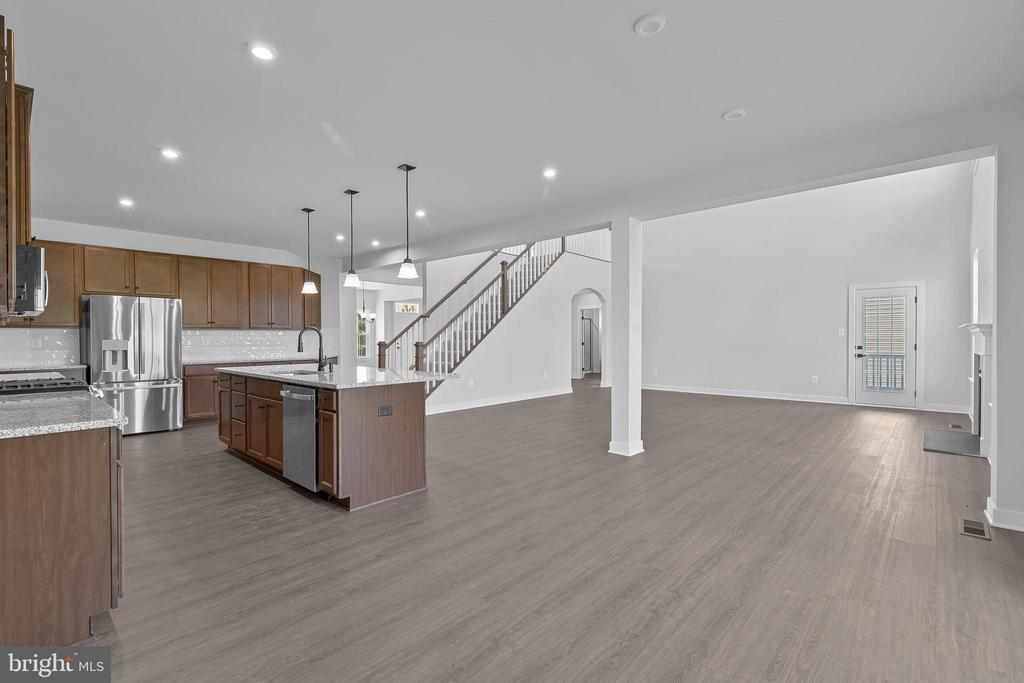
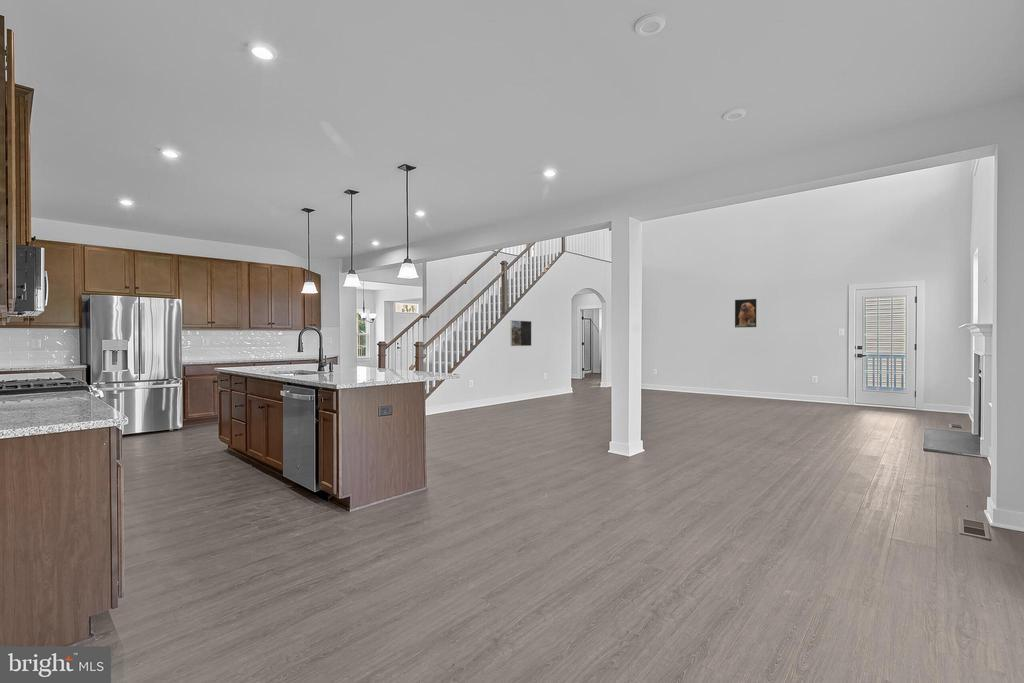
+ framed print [509,319,532,347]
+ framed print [734,298,757,328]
